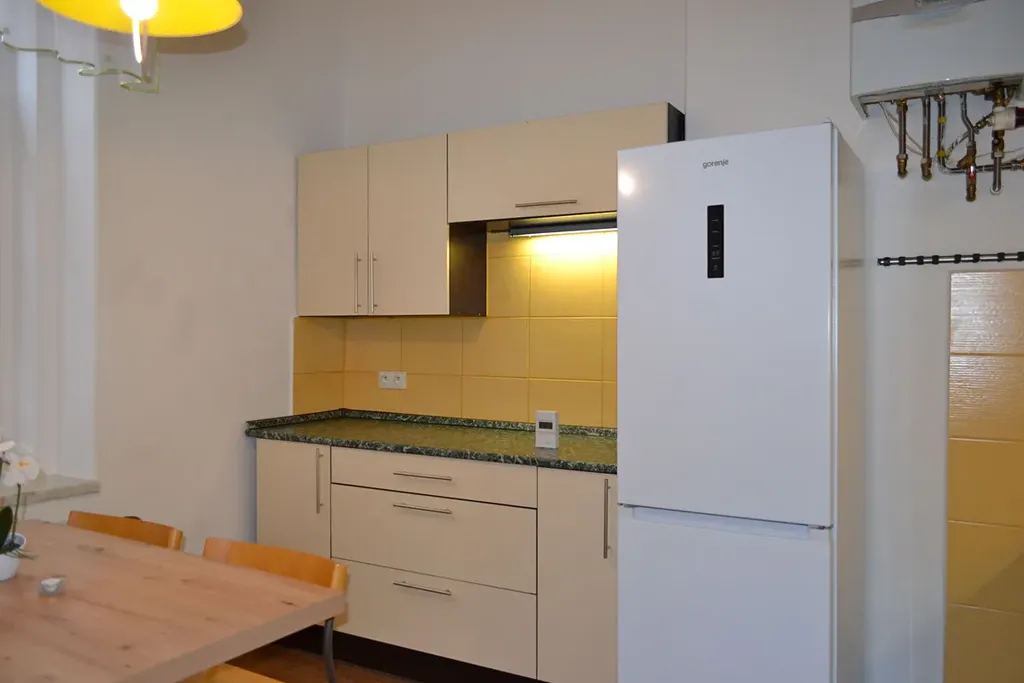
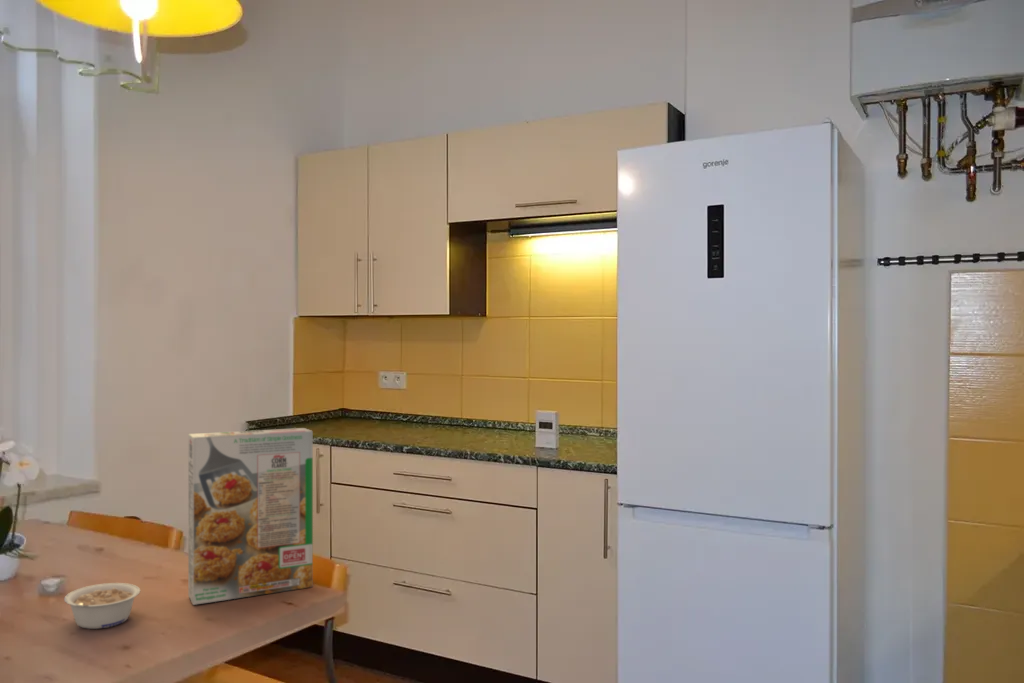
+ cereal box [187,427,314,606]
+ legume [63,582,141,630]
